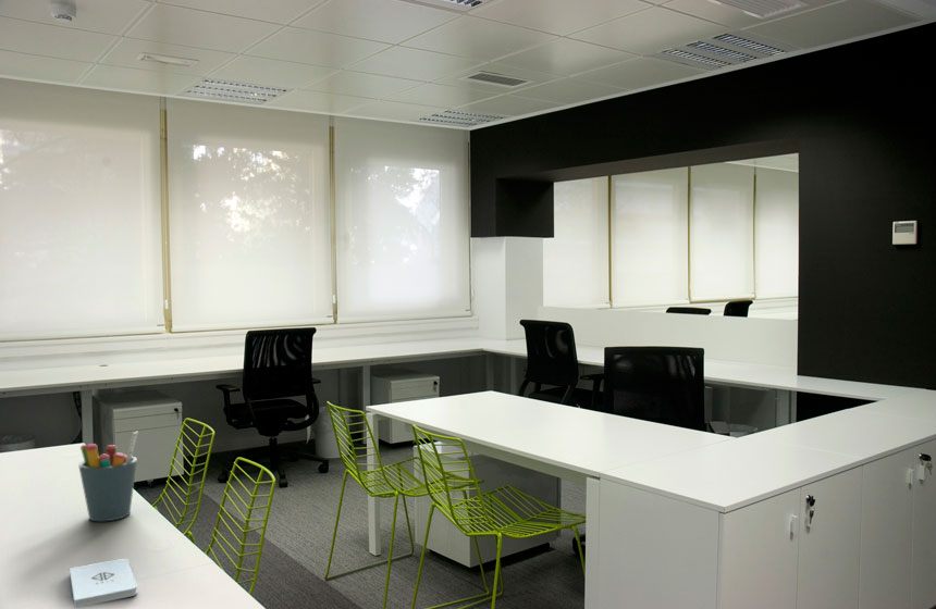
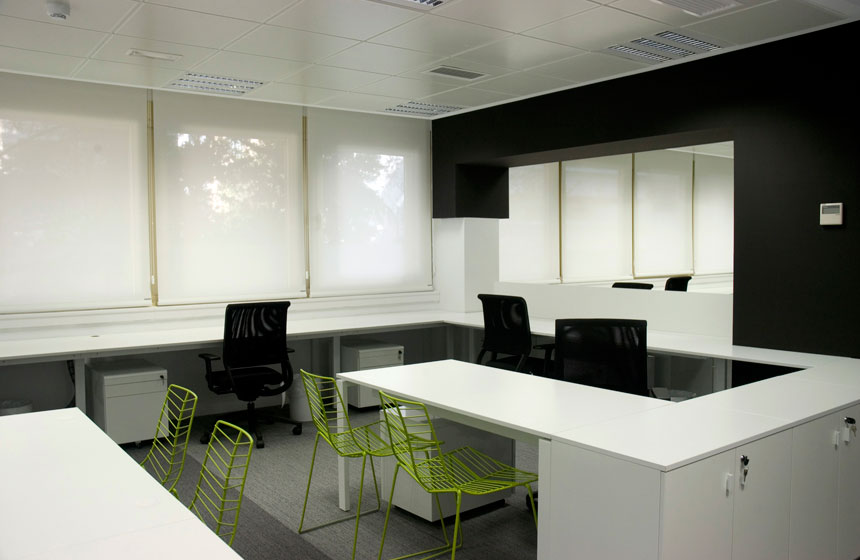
- notepad [69,558,138,609]
- pen holder [77,431,139,523]
